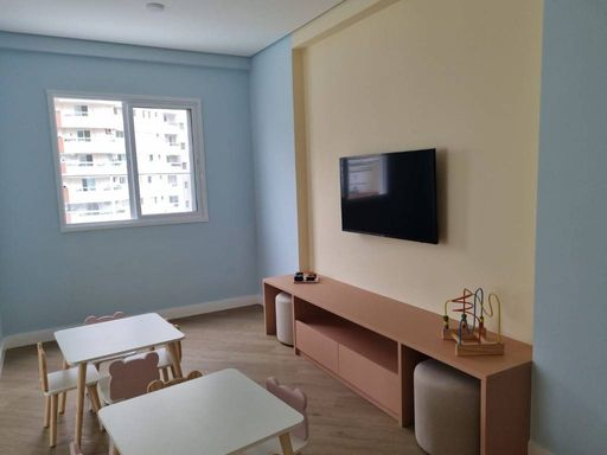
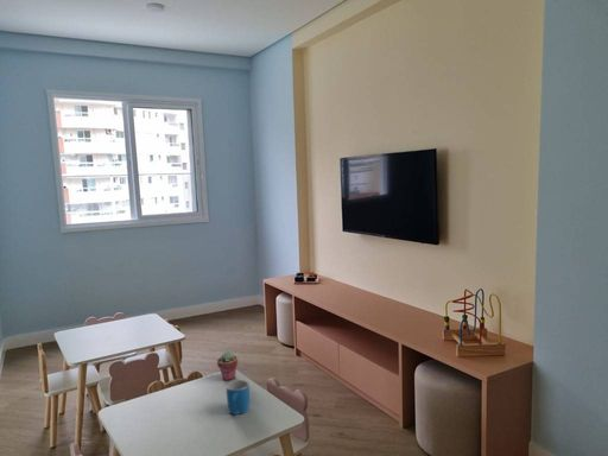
+ potted succulent [216,350,239,381]
+ mug [226,379,251,416]
